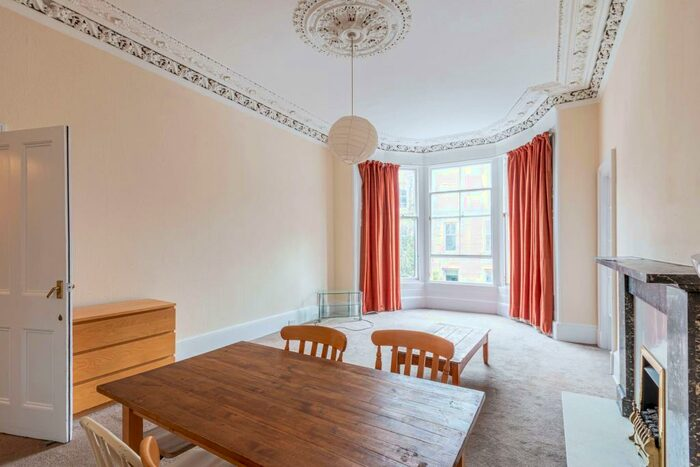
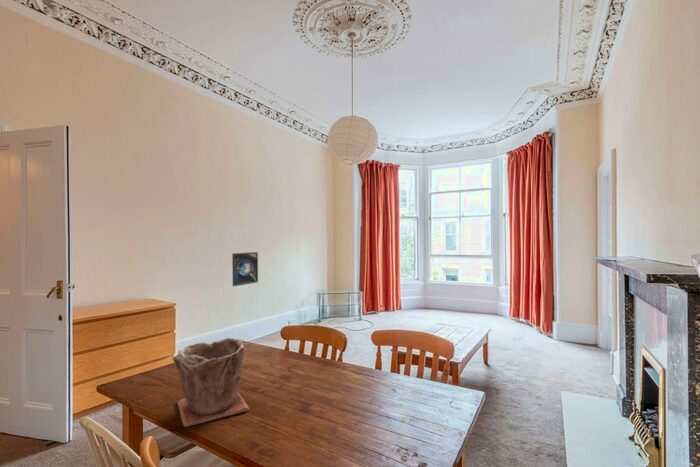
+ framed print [231,251,259,287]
+ plant pot [172,337,250,428]
